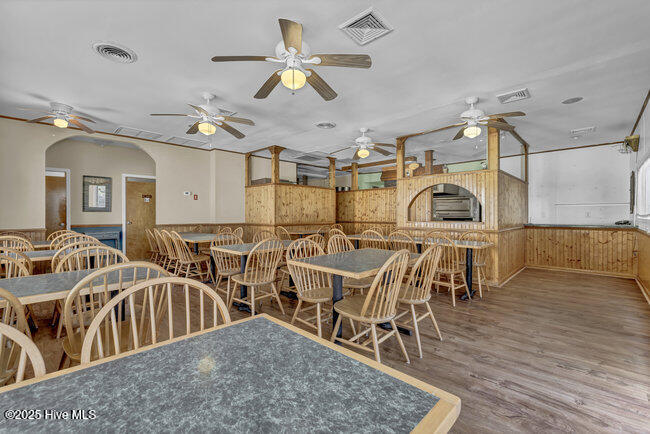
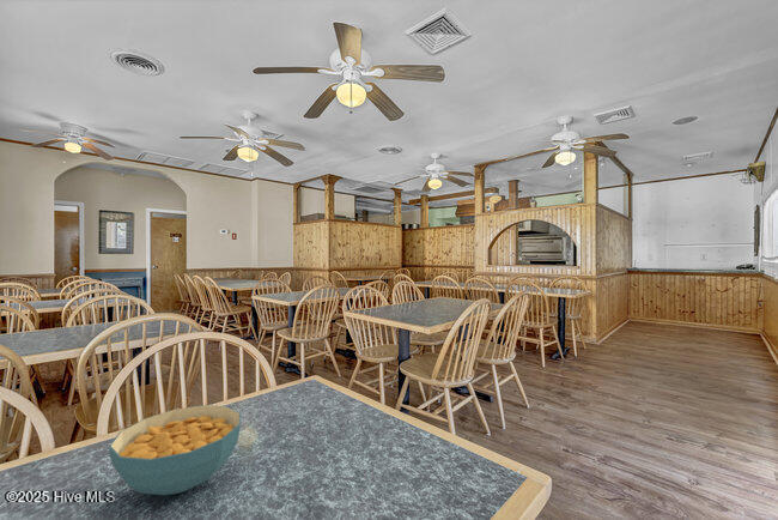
+ cereal bowl [108,404,242,496]
